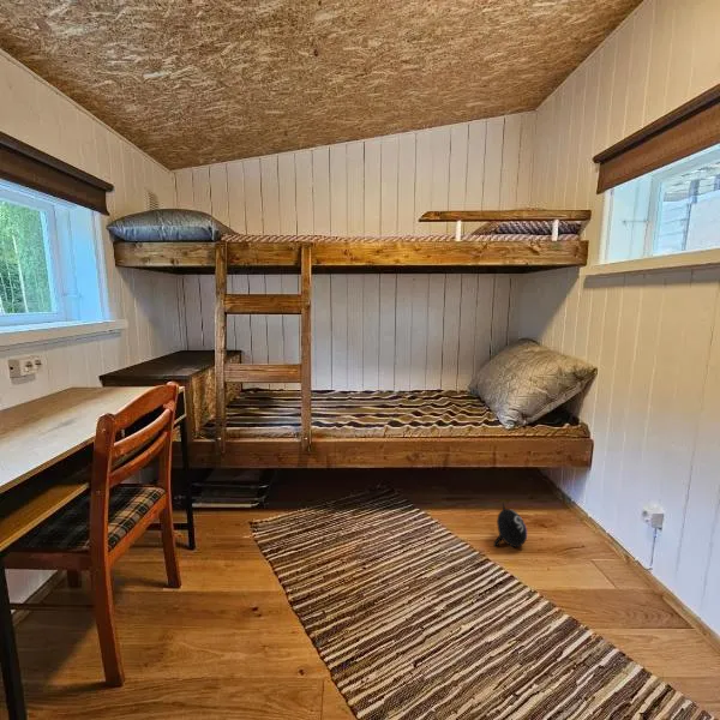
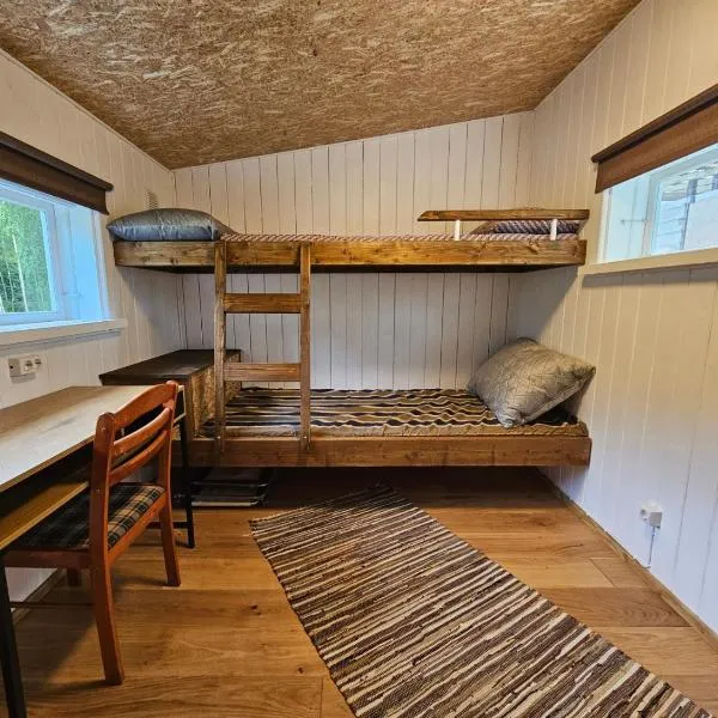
- plush toy [492,502,528,548]
